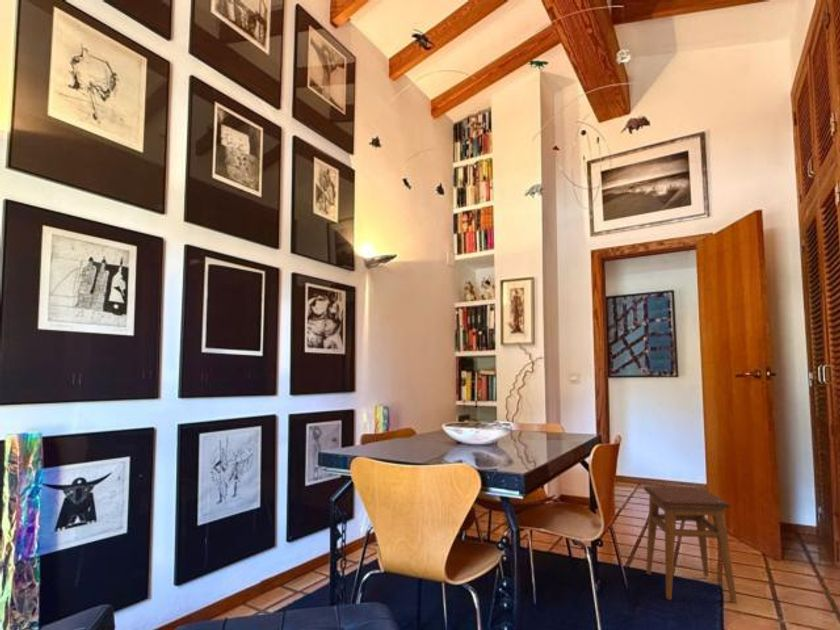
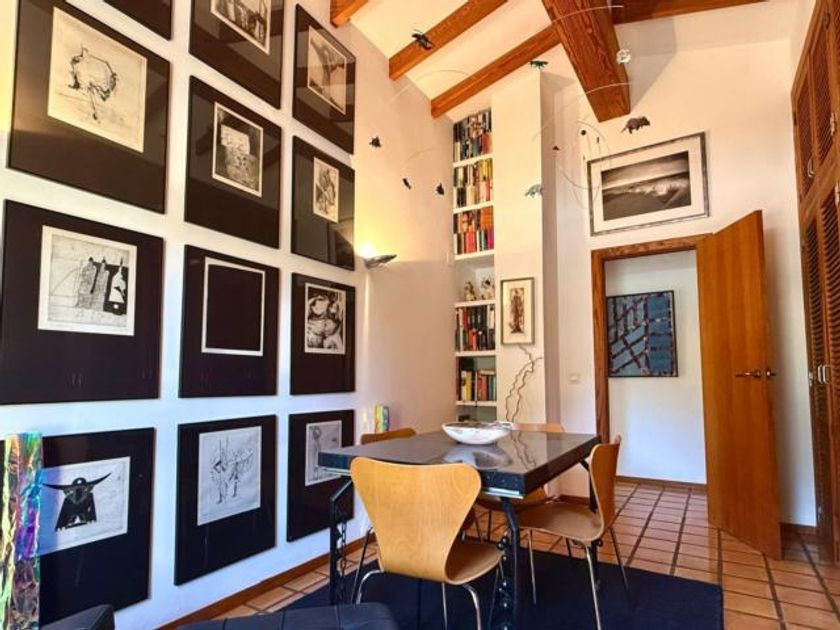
- stool [643,485,738,604]
